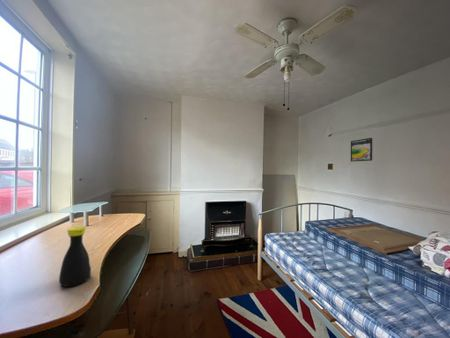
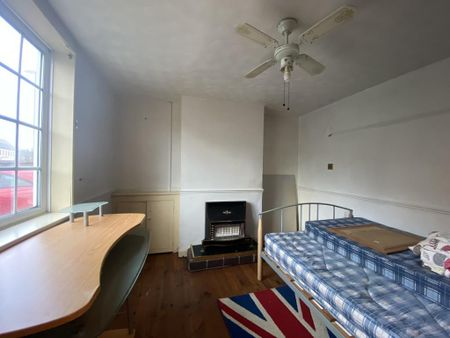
- bottle [58,225,92,288]
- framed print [350,137,373,162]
